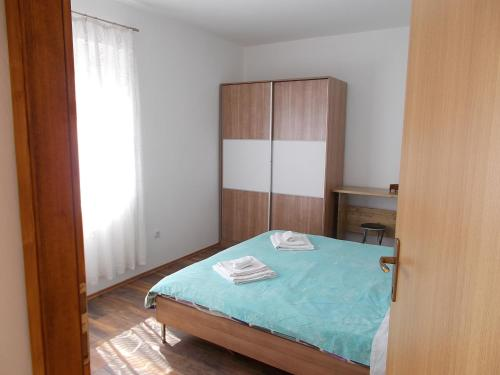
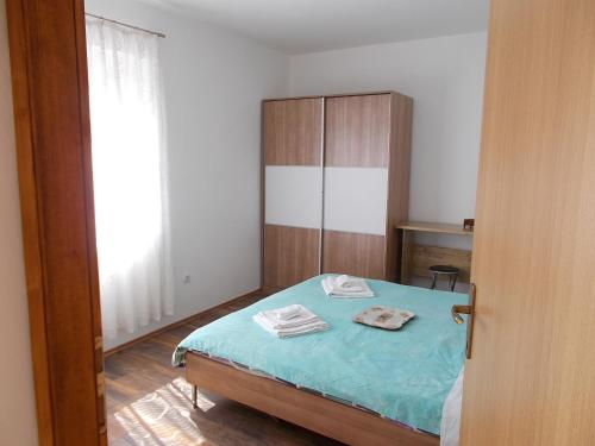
+ serving tray [351,304,415,331]
